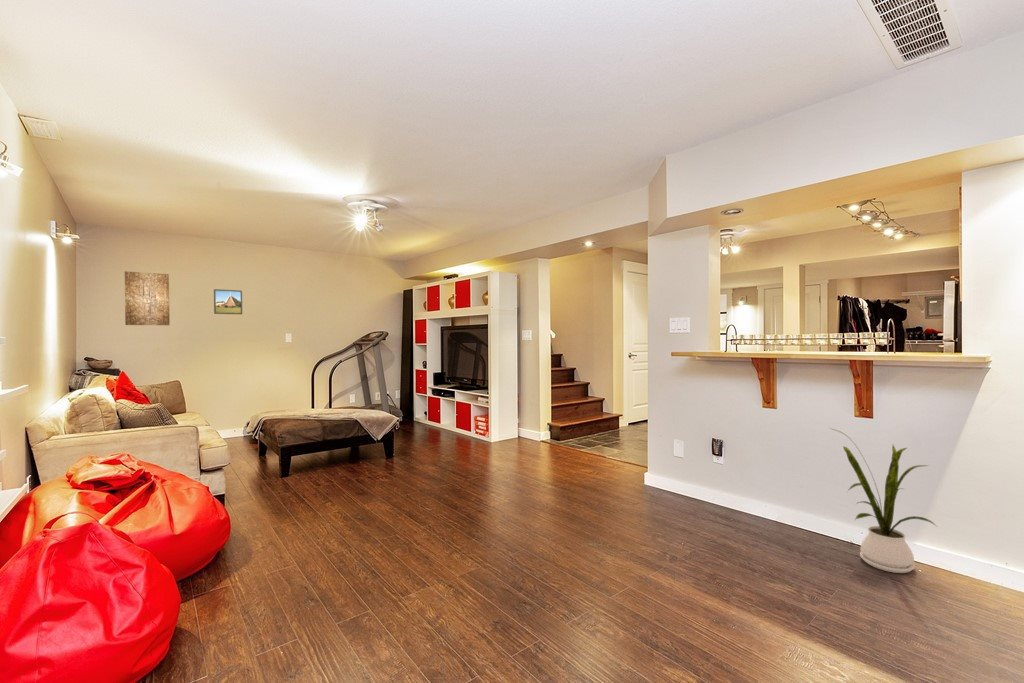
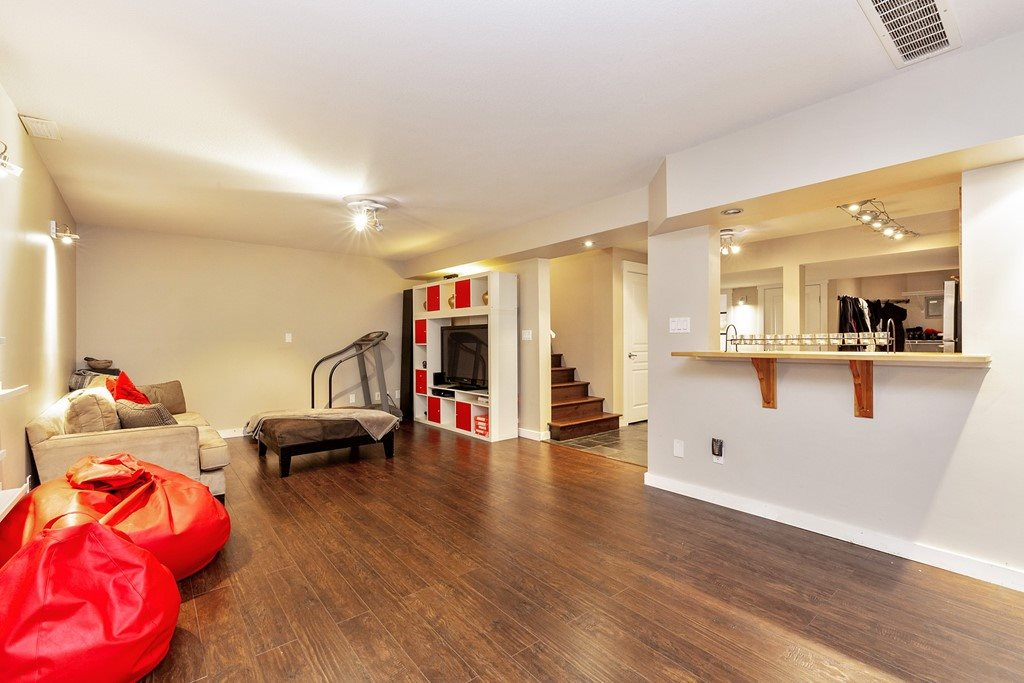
- house plant [829,427,937,574]
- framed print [213,288,243,315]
- wall art [124,270,171,326]
